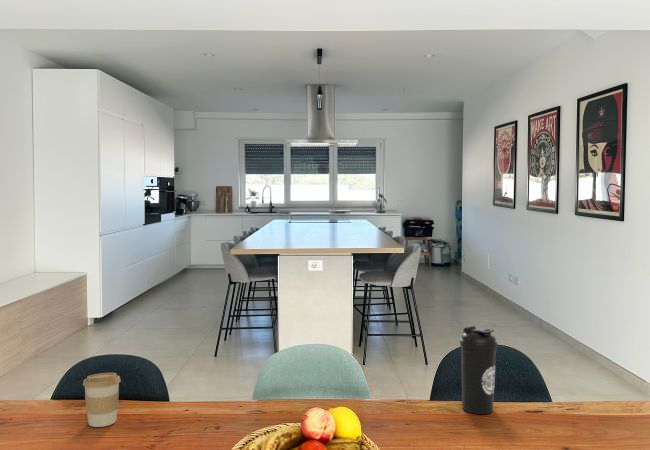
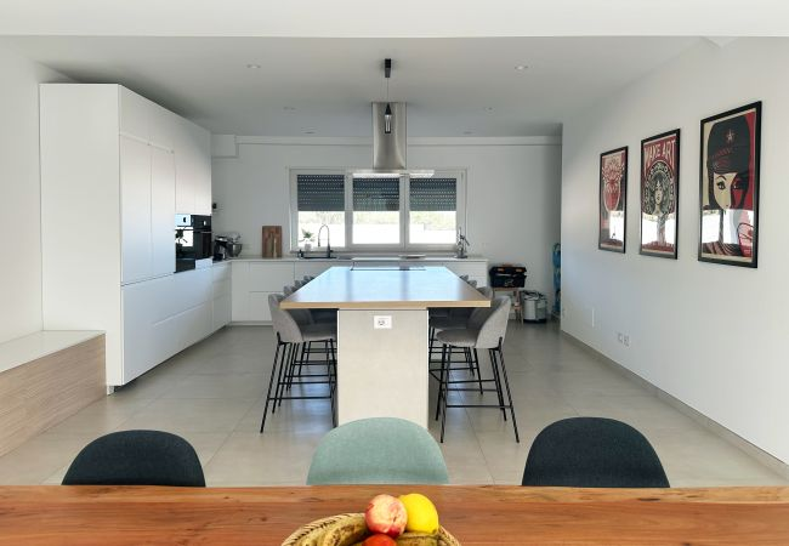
- coffee cup [82,372,122,428]
- water bottle [459,325,498,415]
